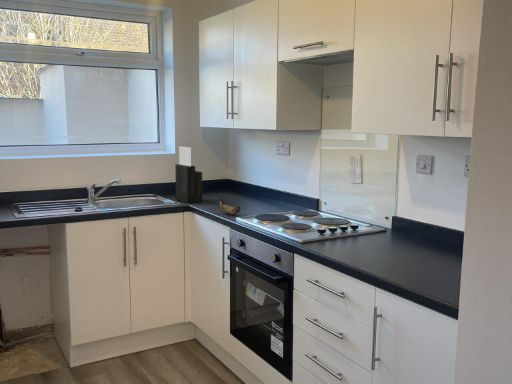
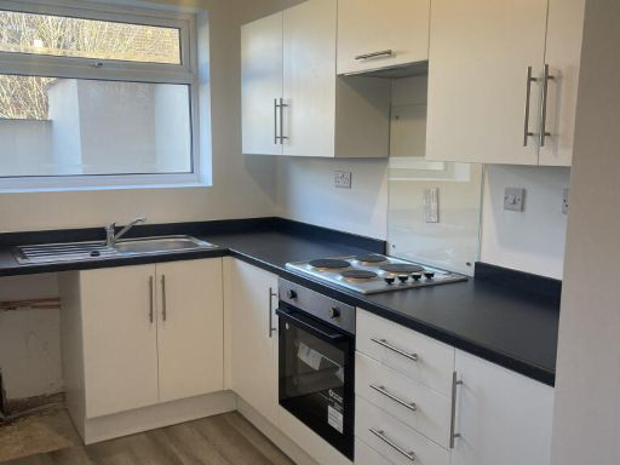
- knife block [174,145,203,204]
- banana [219,193,242,215]
